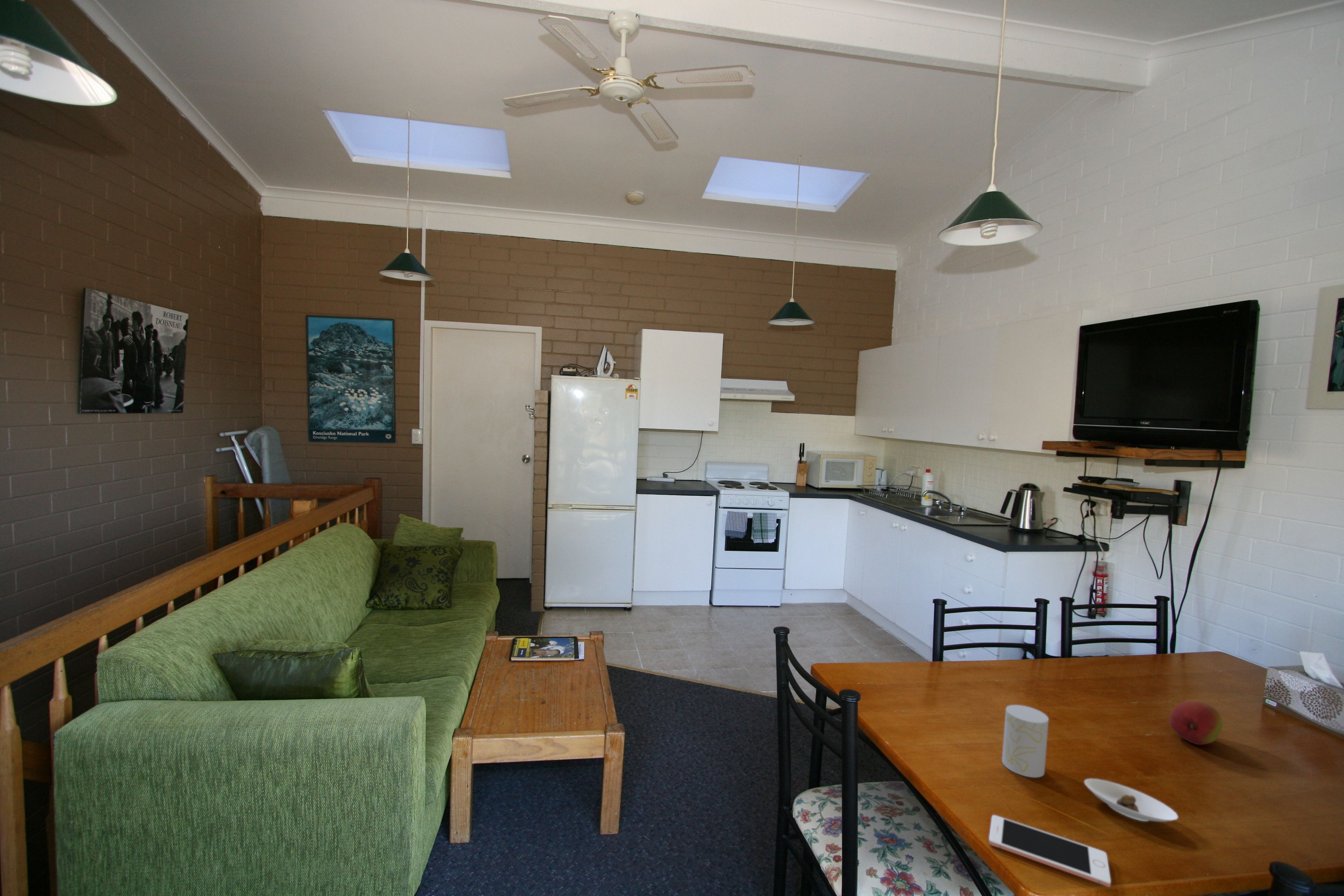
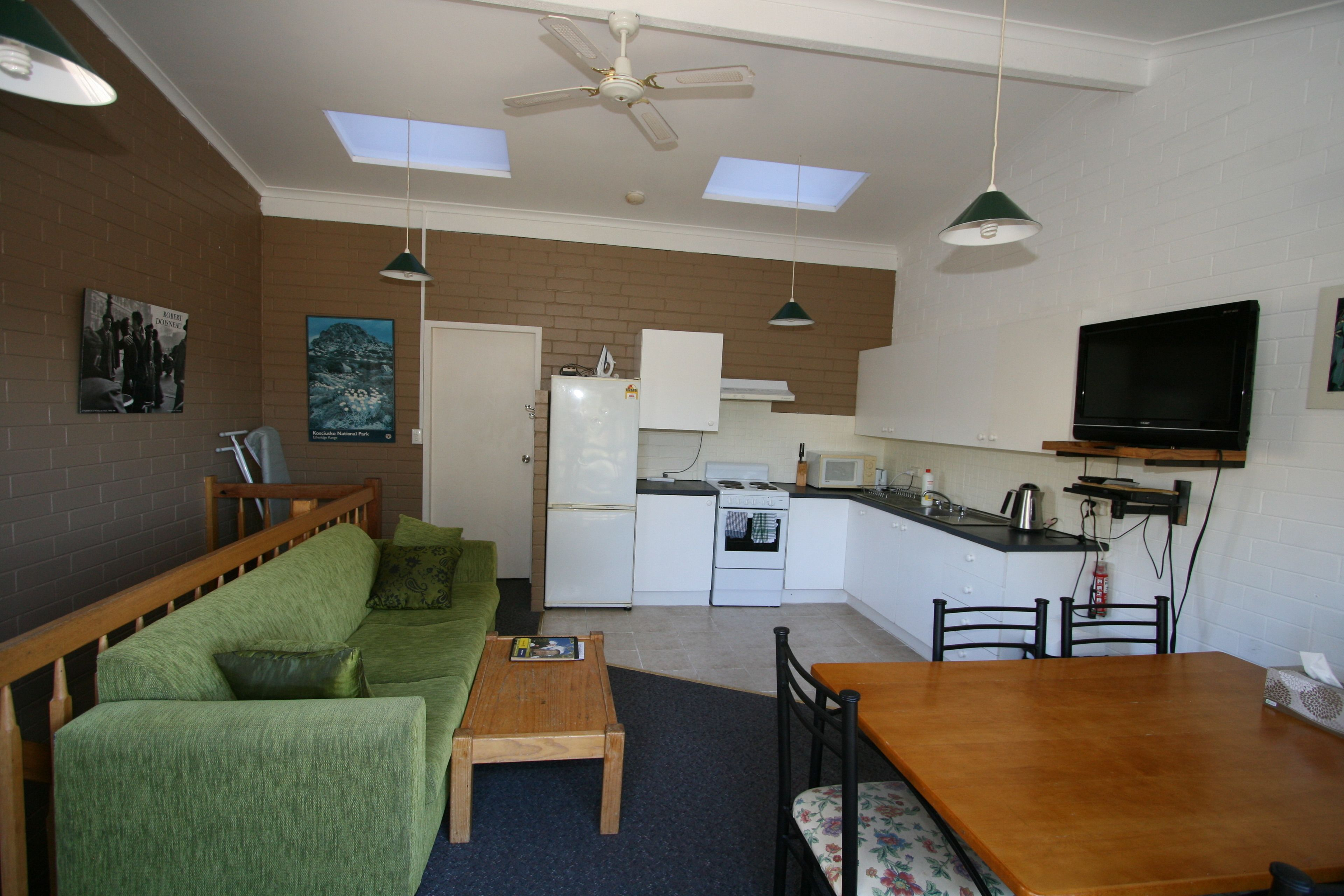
- cup [1002,705,1049,778]
- fruit [1169,699,1223,745]
- cell phone [988,814,1111,888]
- saucer [1084,778,1179,822]
